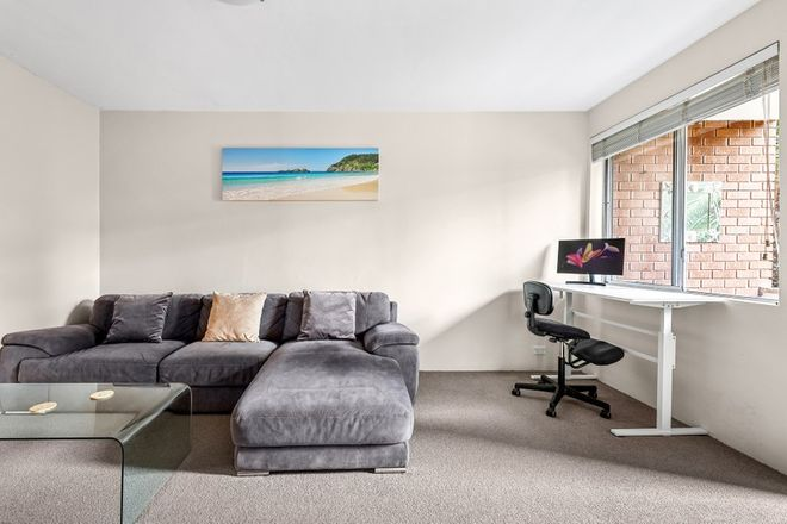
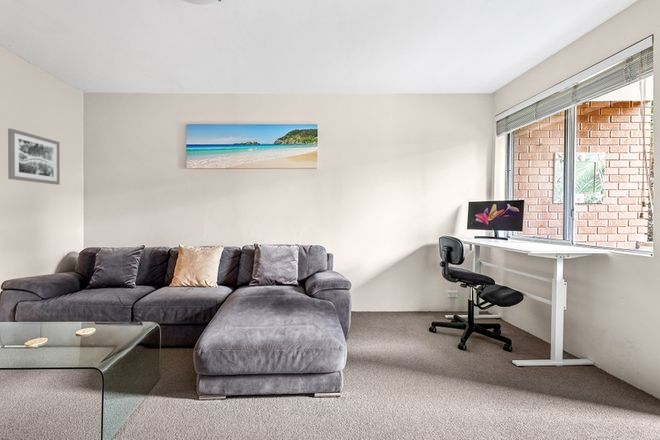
+ wall art [7,128,61,186]
